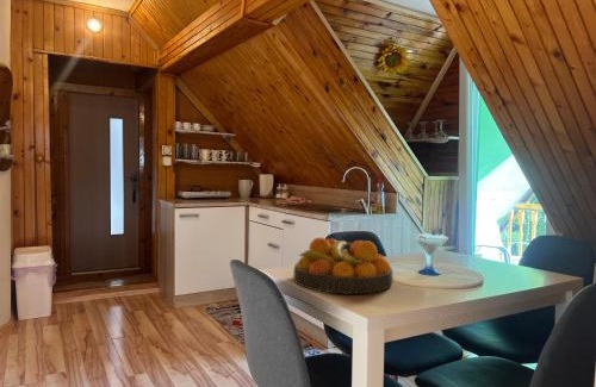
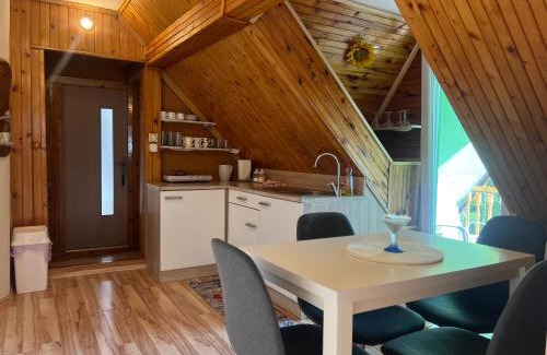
- fruit bowl [292,237,395,295]
